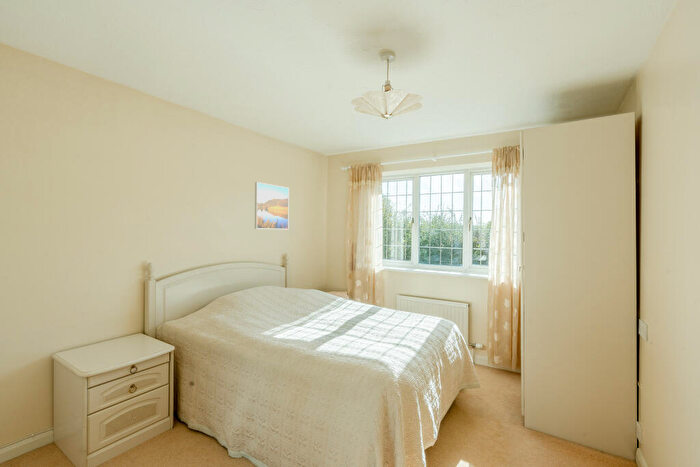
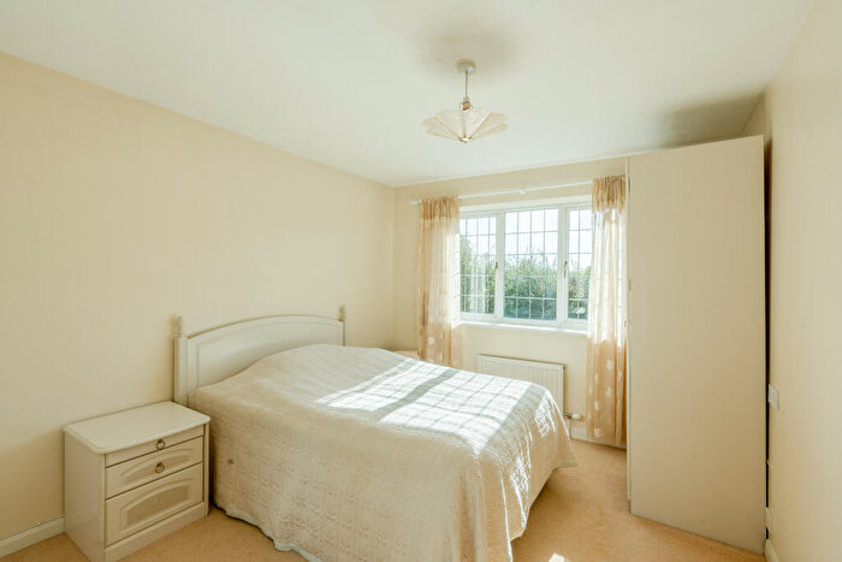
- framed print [254,181,290,230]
